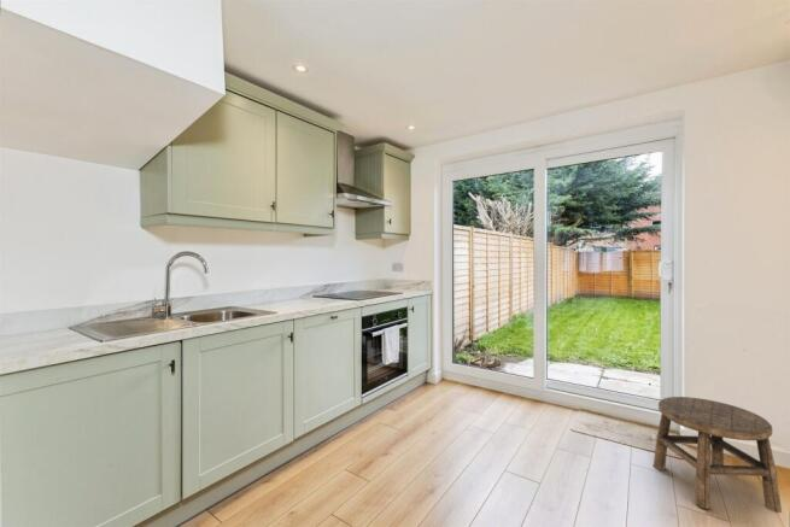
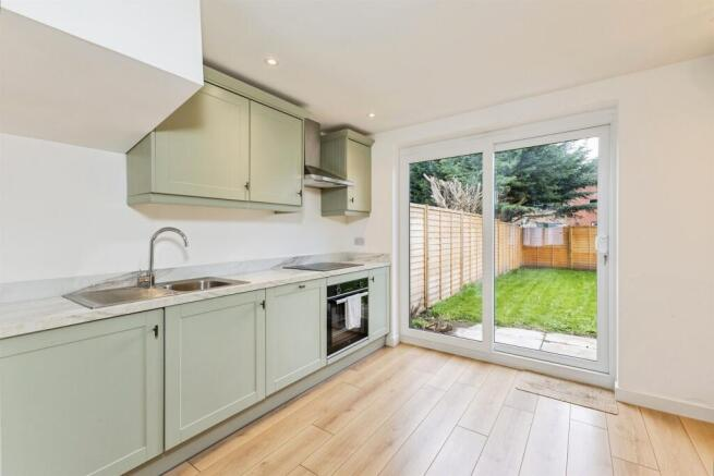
- stool [653,396,783,514]
